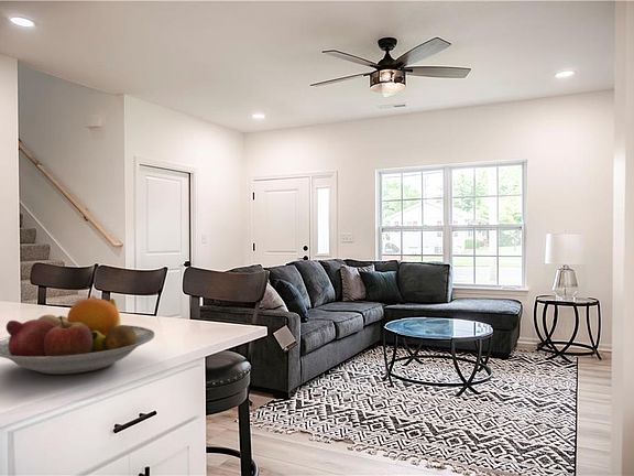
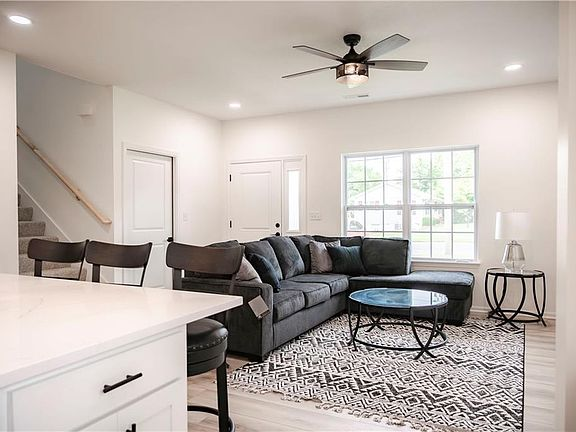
- fruit bowl [0,296,156,376]
